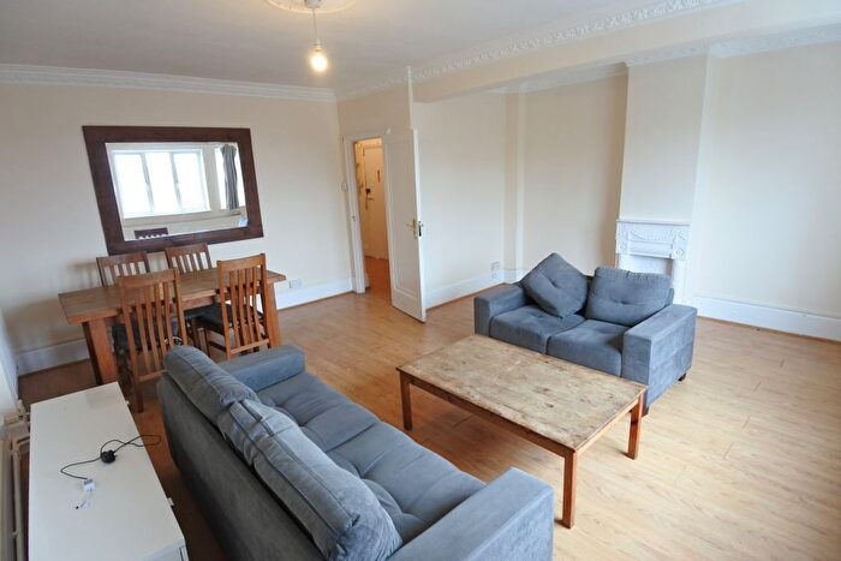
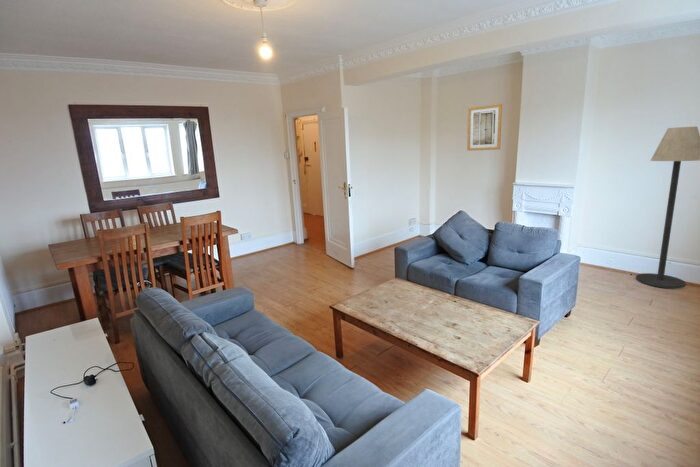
+ wall art [466,103,503,152]
+ floor lamp [635,126,700,289]
